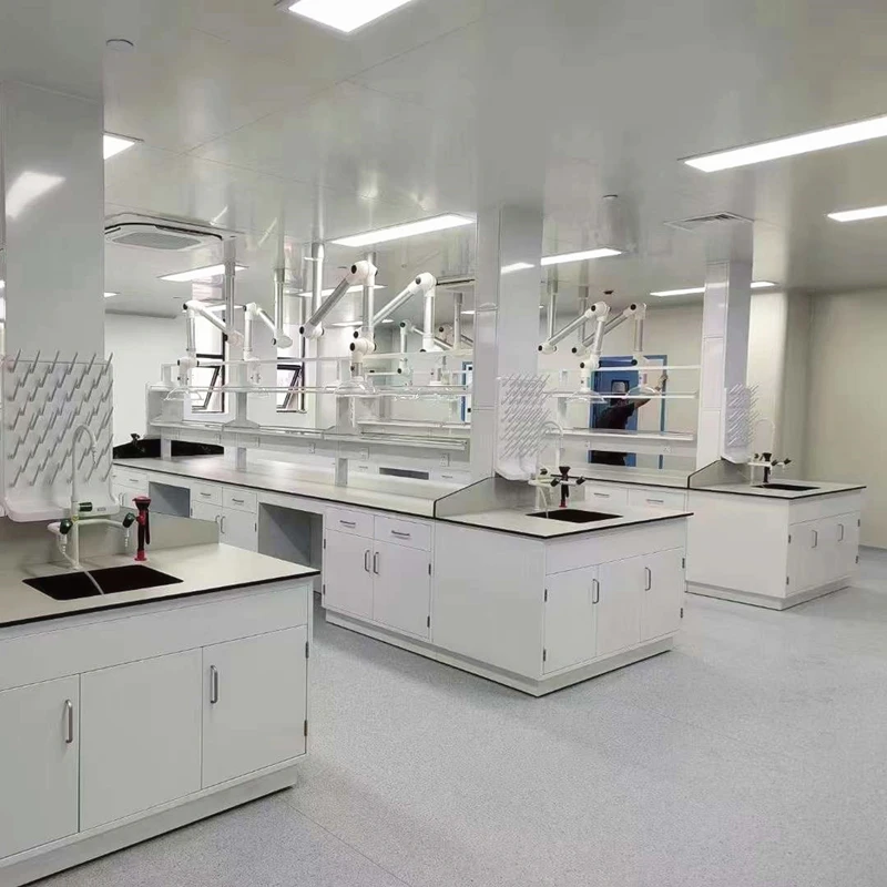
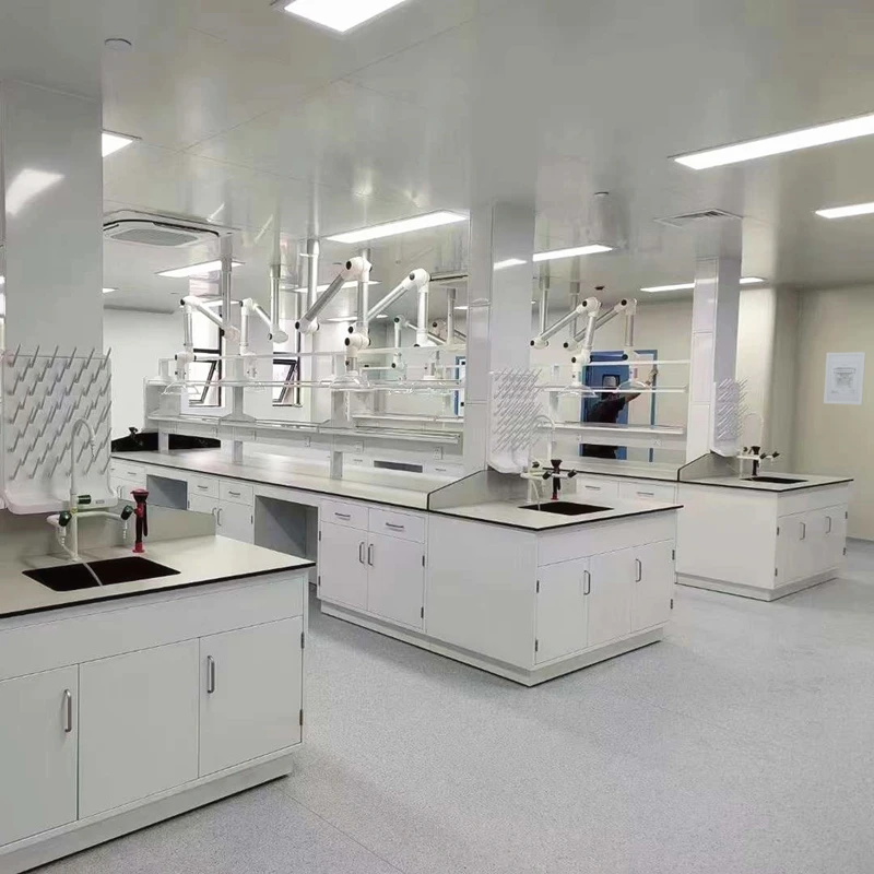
+ wall art [823,351,866,405]
